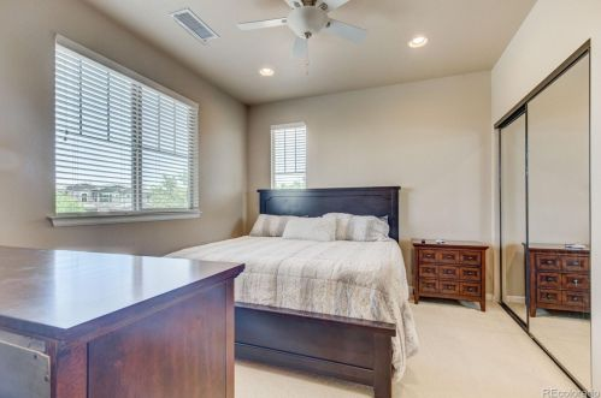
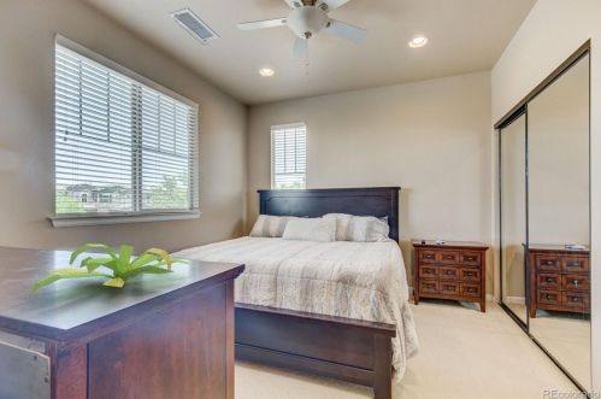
+ plant [28,243,196,297]
